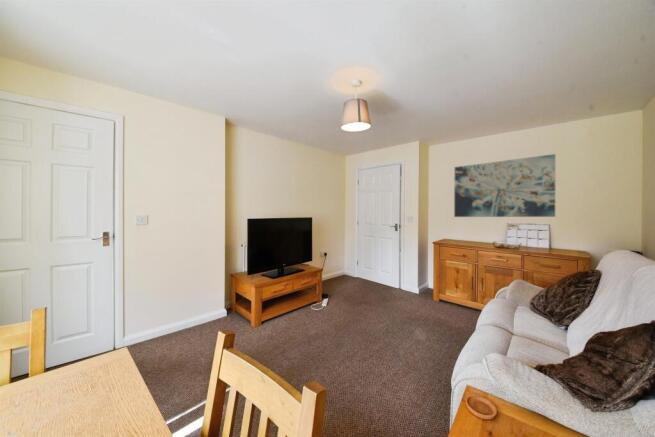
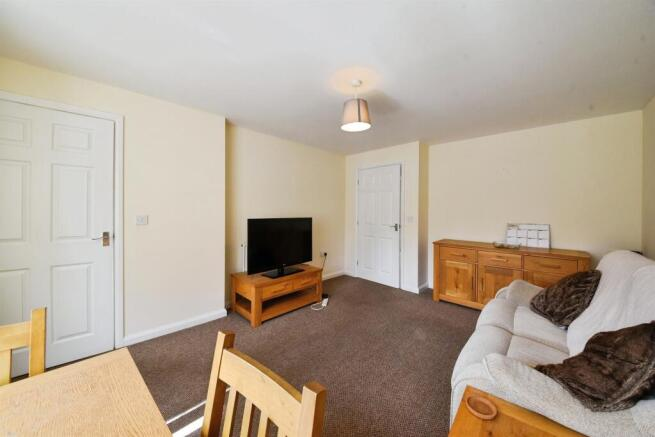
- wall art [453,153,556,218]
